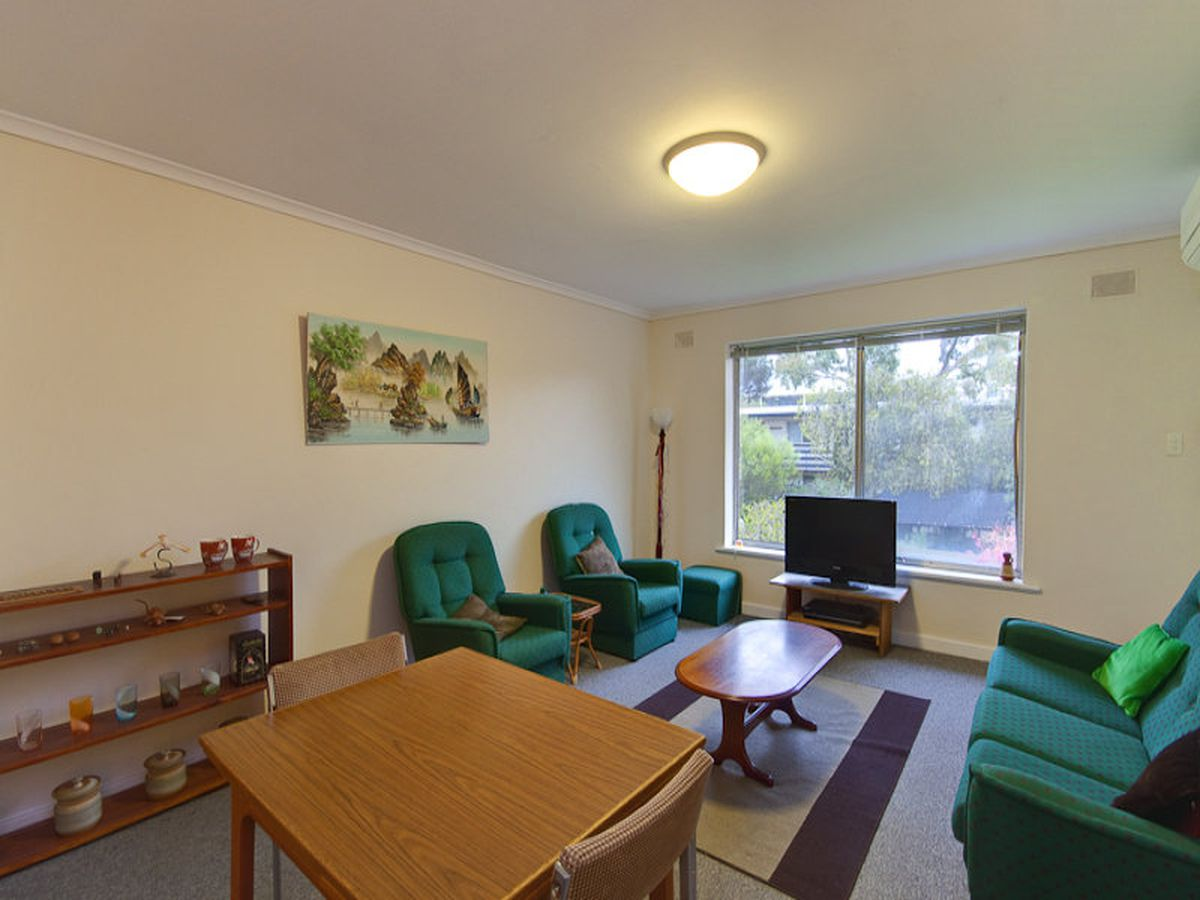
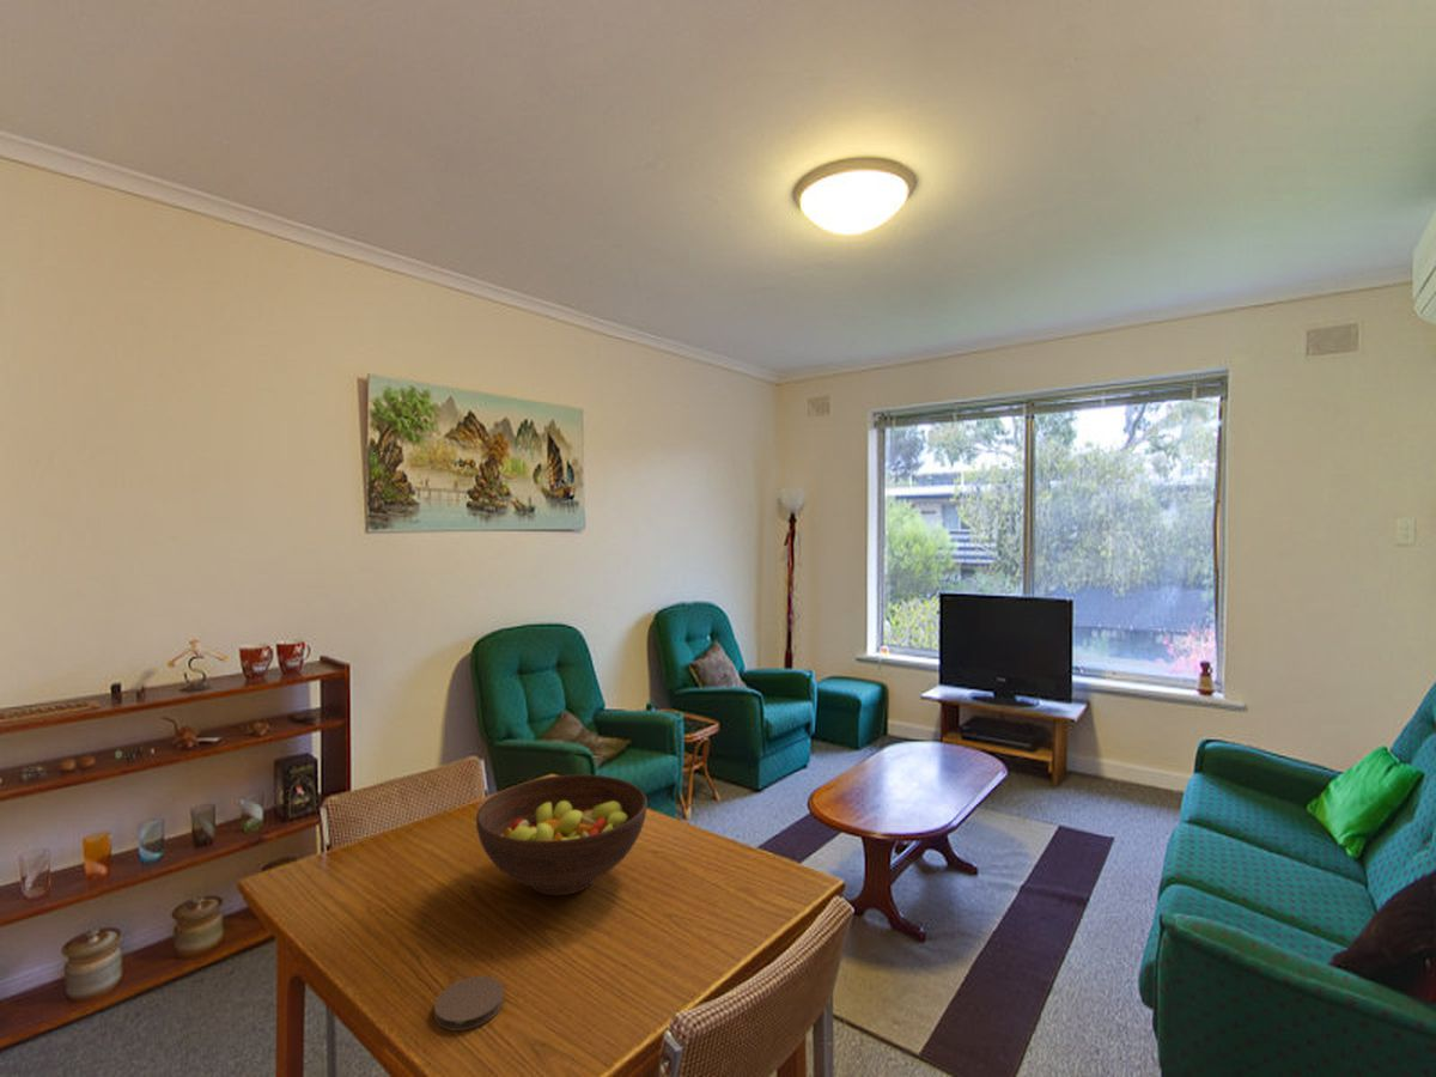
+ fruit bowl [475,773,649,896]
+ coaster [433,974,505,1032]
